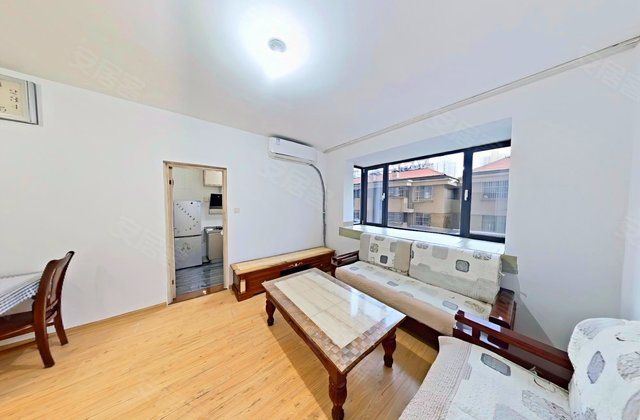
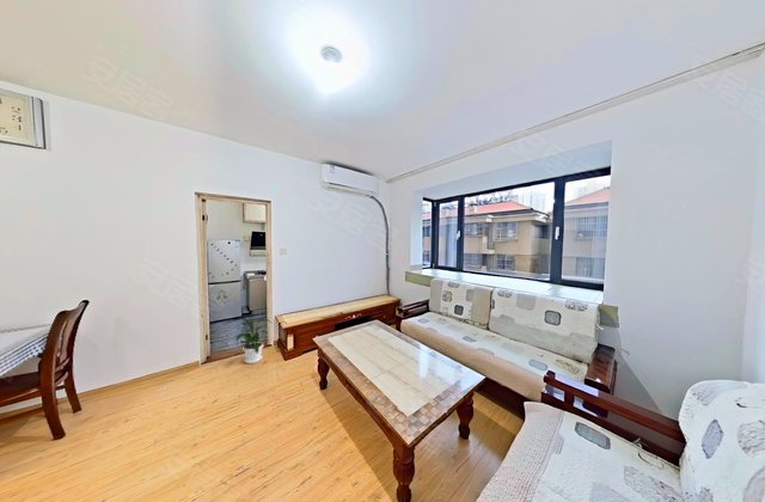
+ house plant [231,317,274,365]
